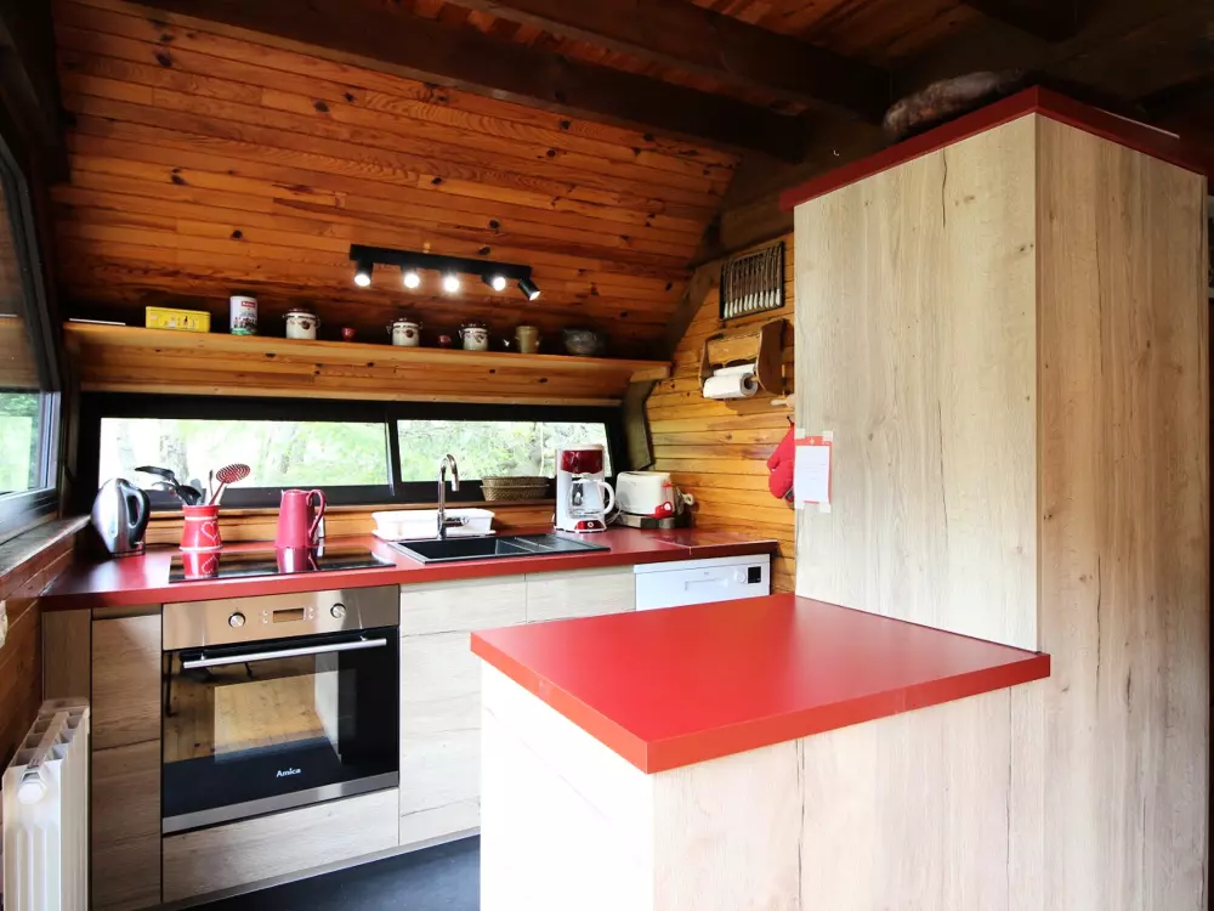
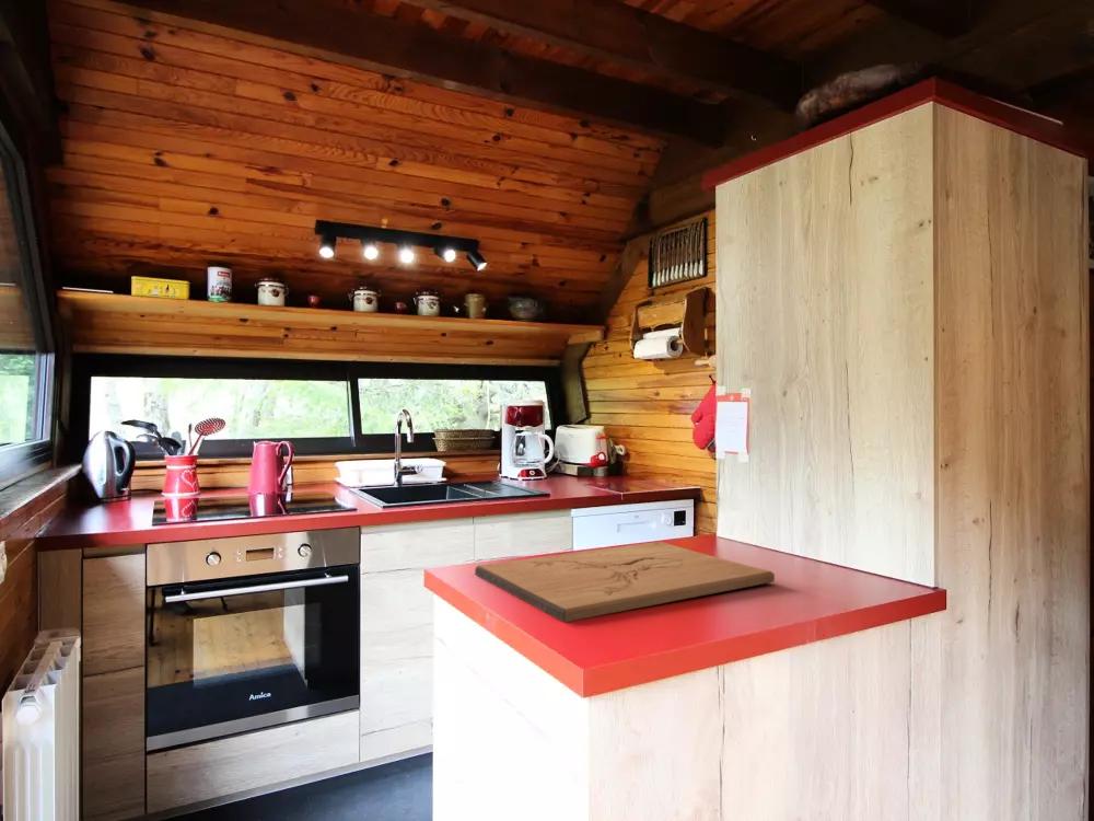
+ cutting board [474,541,776,623]
